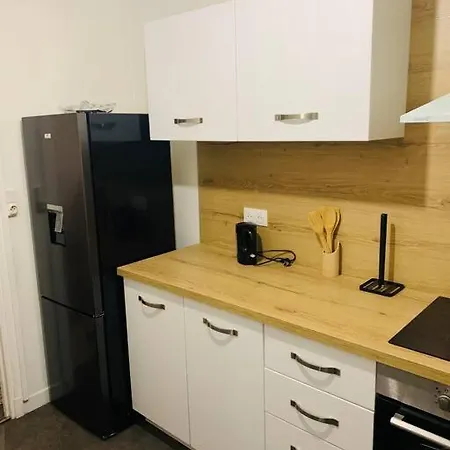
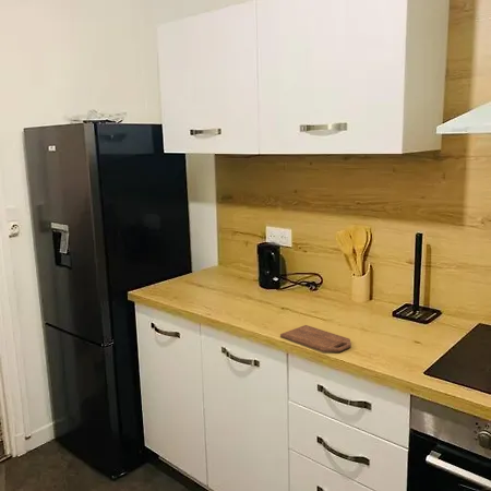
+ cutting board [279,324,352,354]
